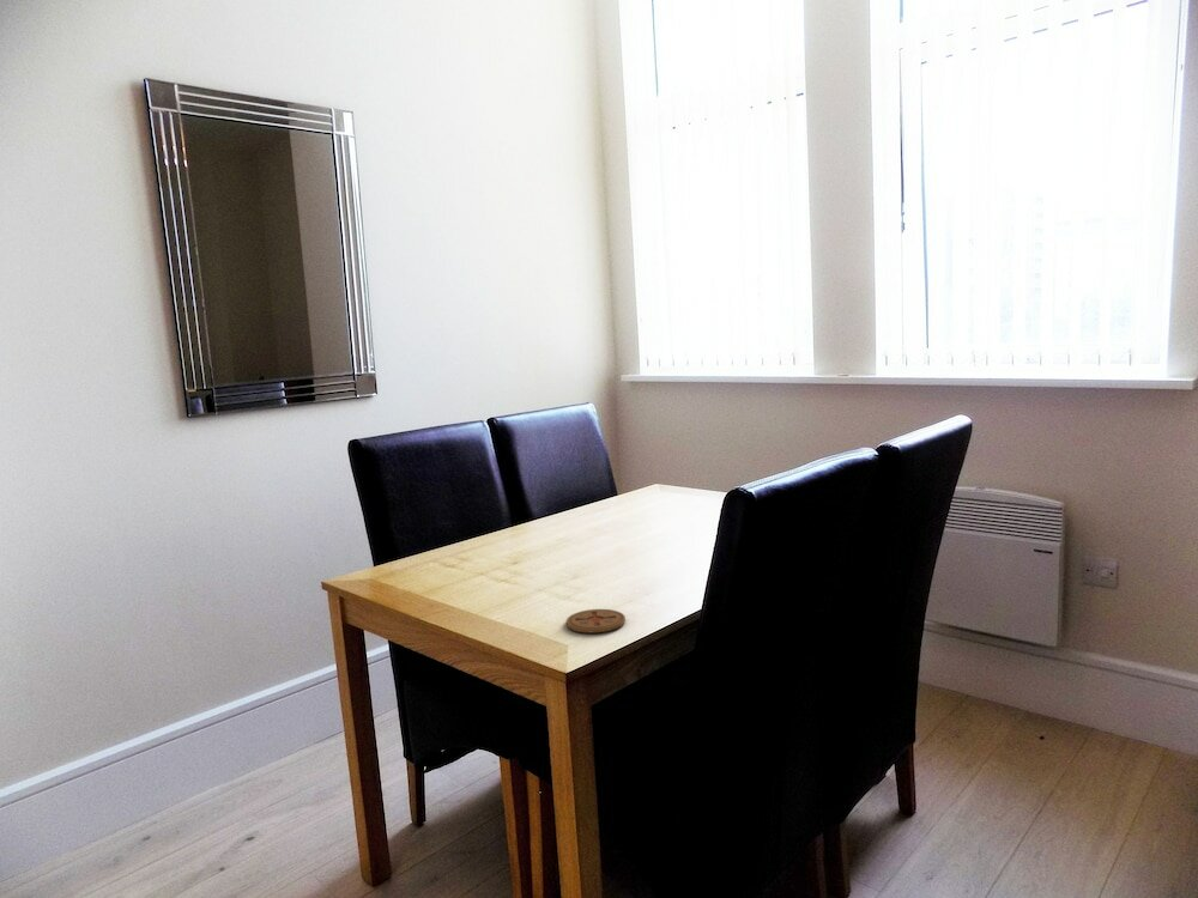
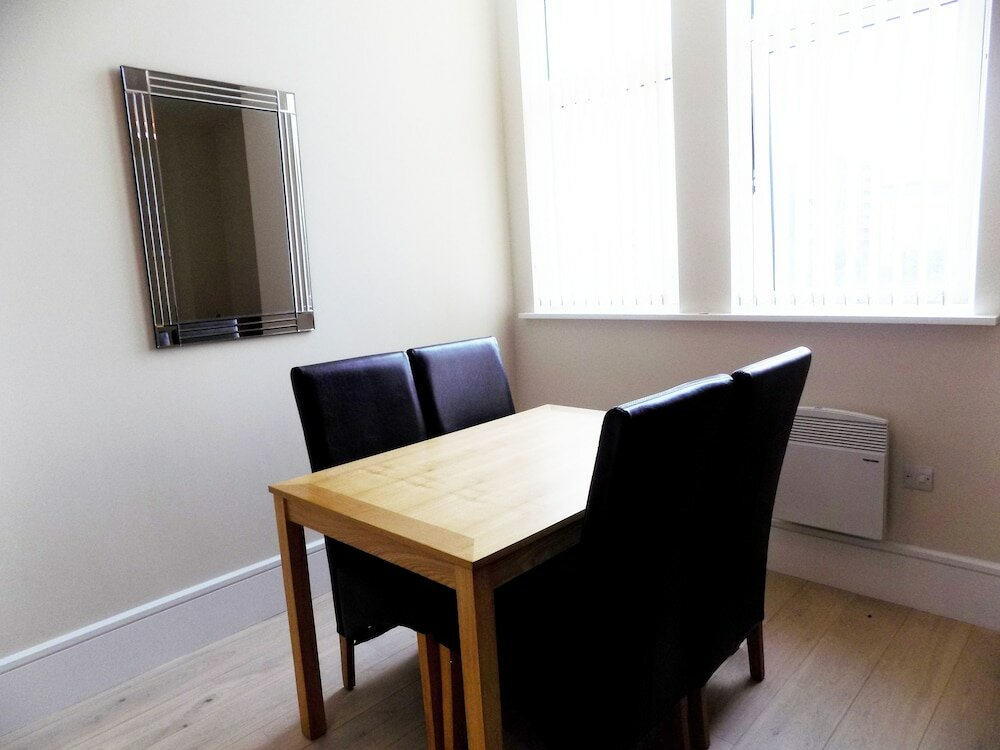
- coaster [565,608,627,635]
